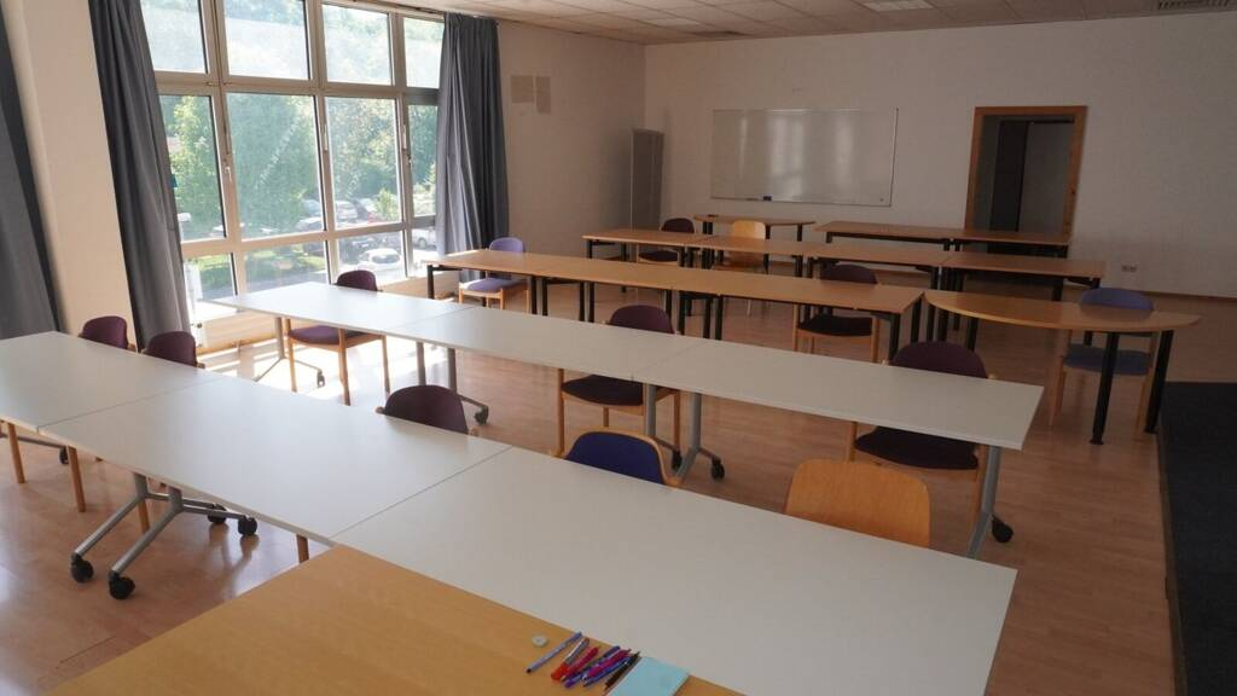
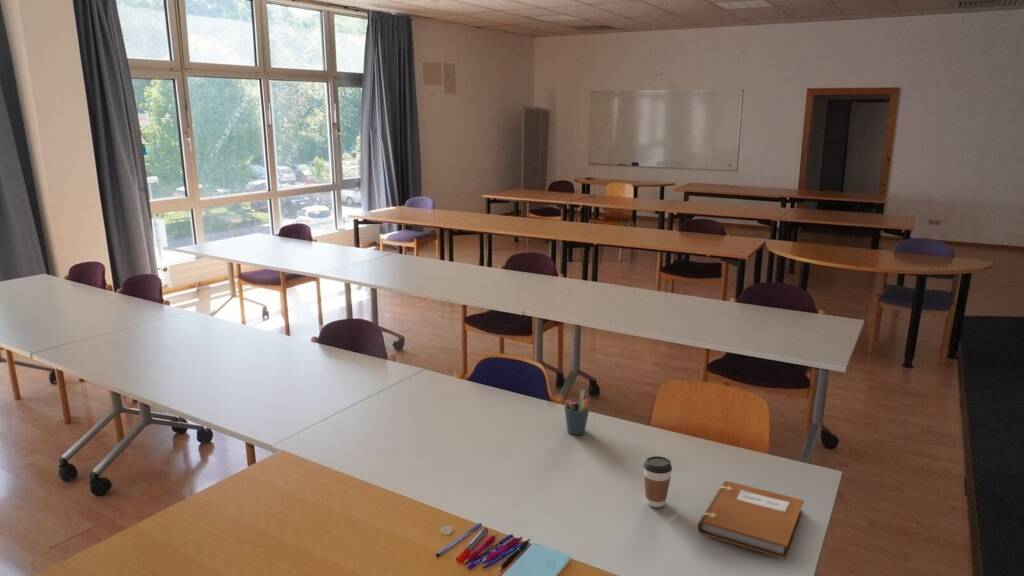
+ notebook [697,480,805,560]
+ pen holder [563,388,590,436]
+ coffee cup [642,455,673,508]
